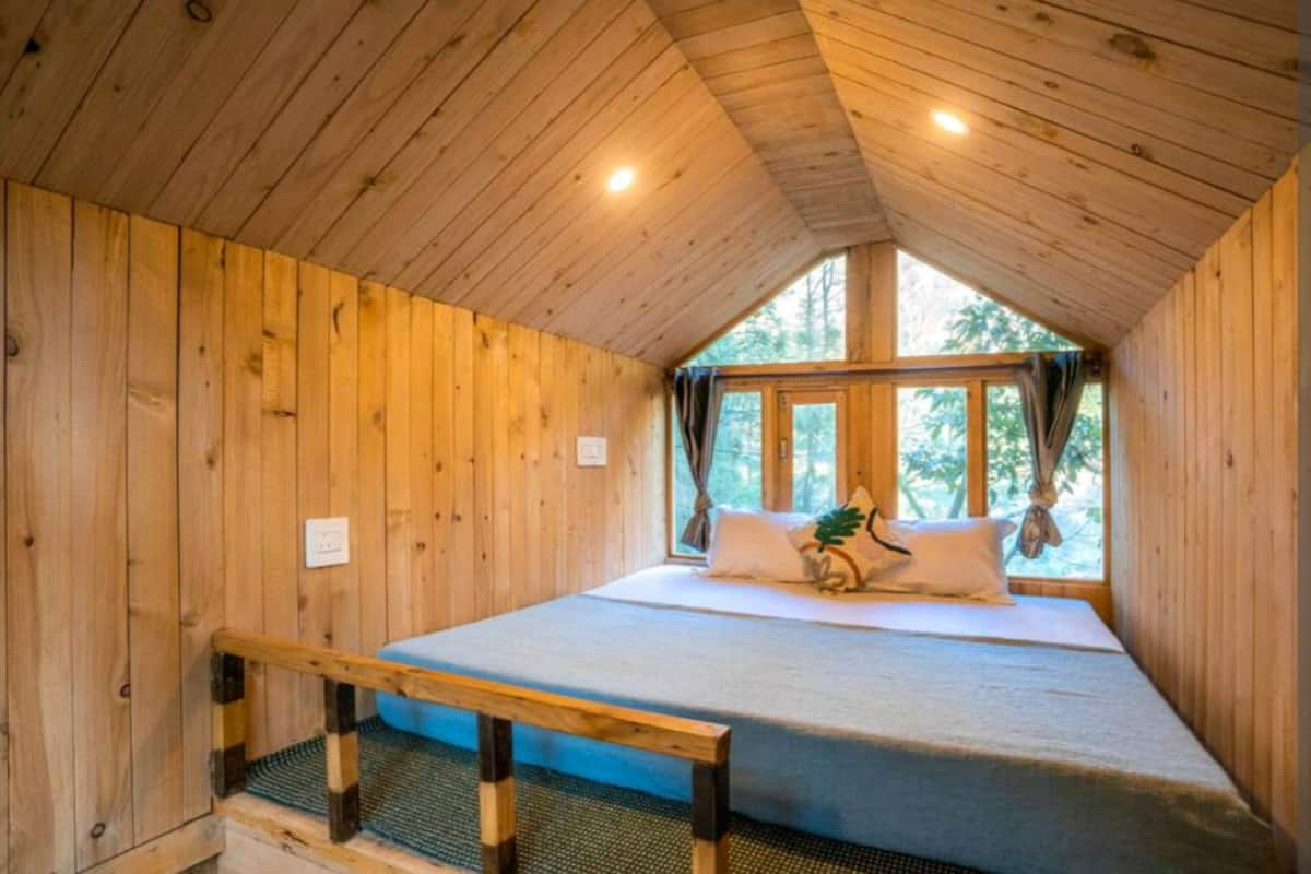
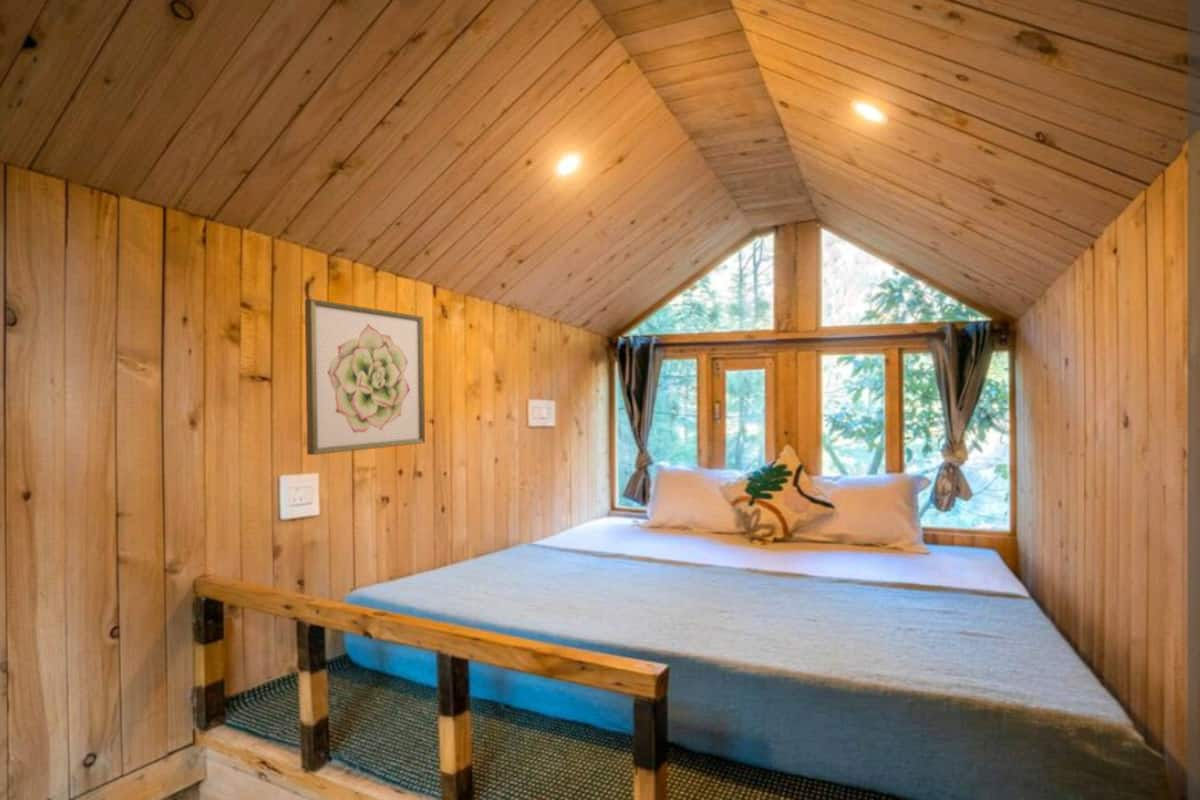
+ wall art [304,298,426,456]
